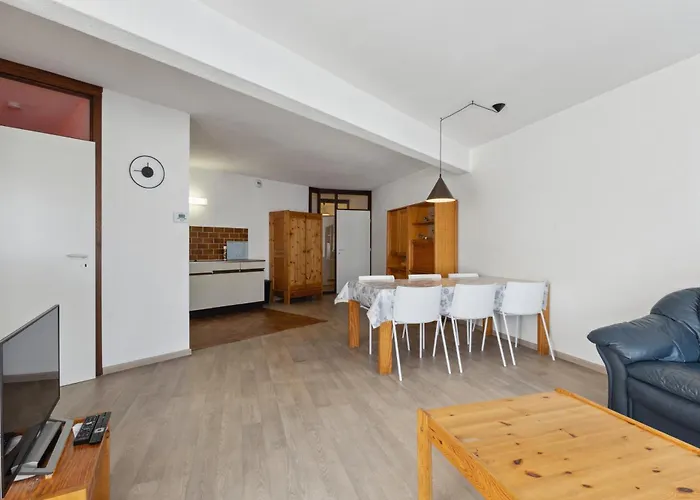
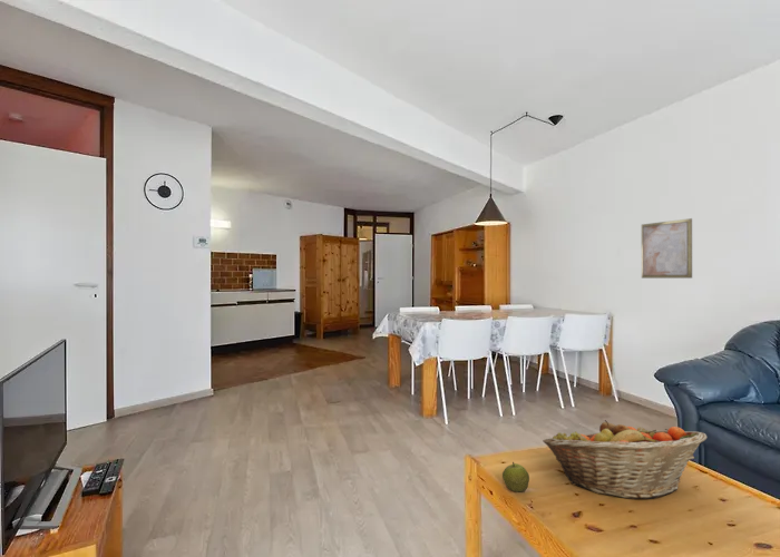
+ fruit basket [542,419,708,500]
+ apple [501,461,530,492]
+ wall art [641,217,693,280]
